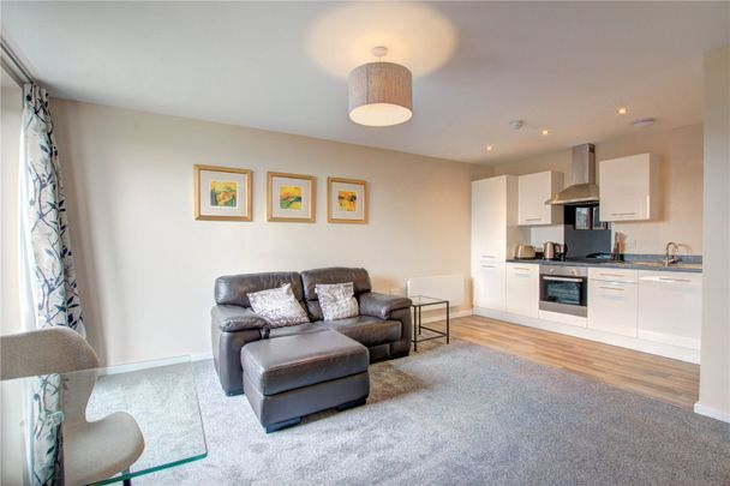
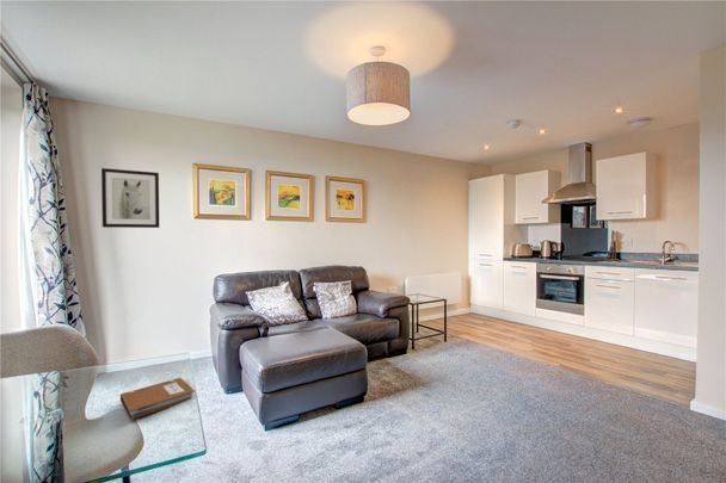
+ wall art [100,167,160,229]
+ notebook [119,377,196,420]
